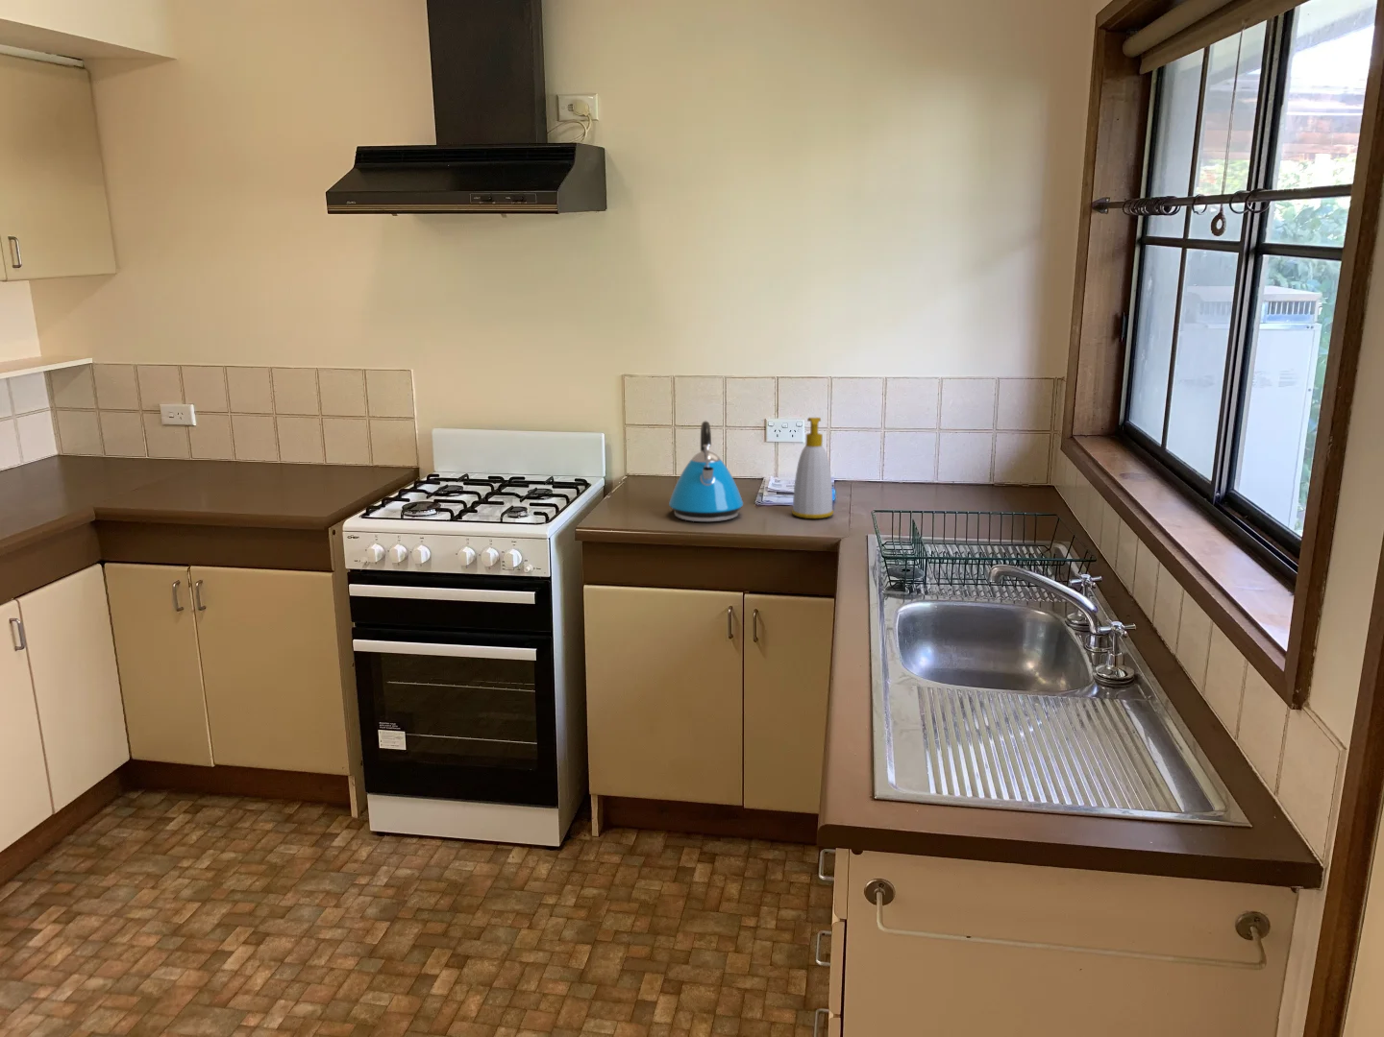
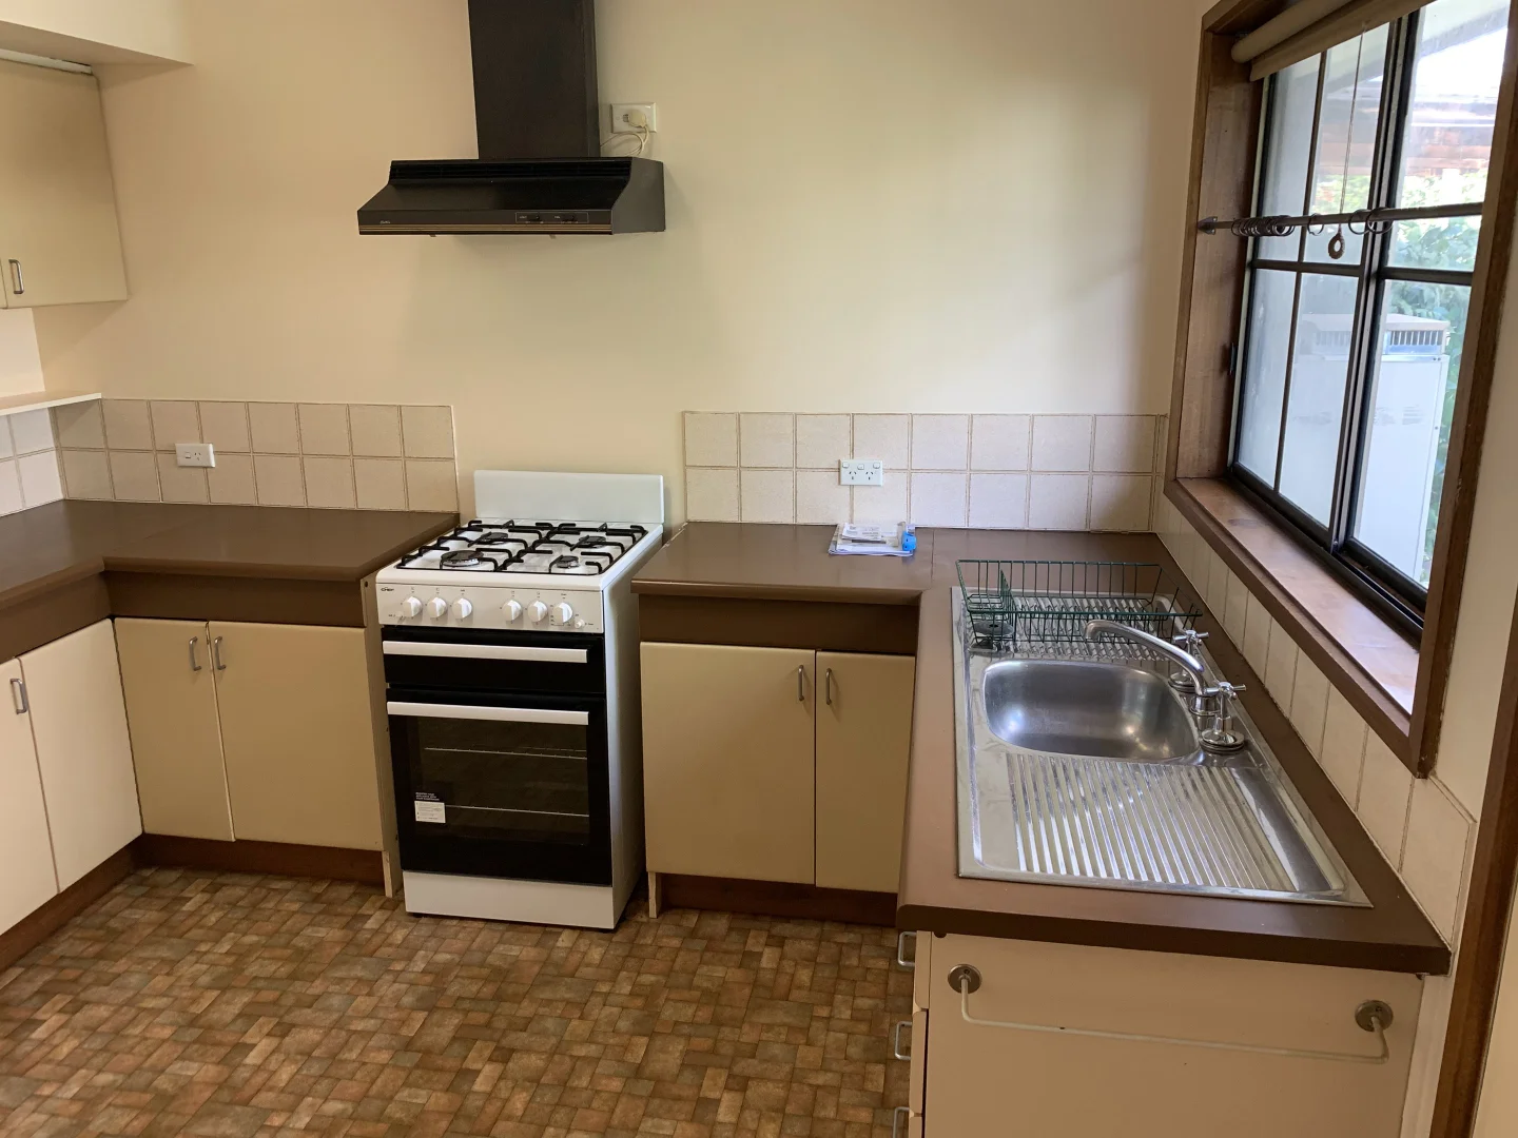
- kettle [668,420,744,523]
- soap bottle [791,417,835,520]
